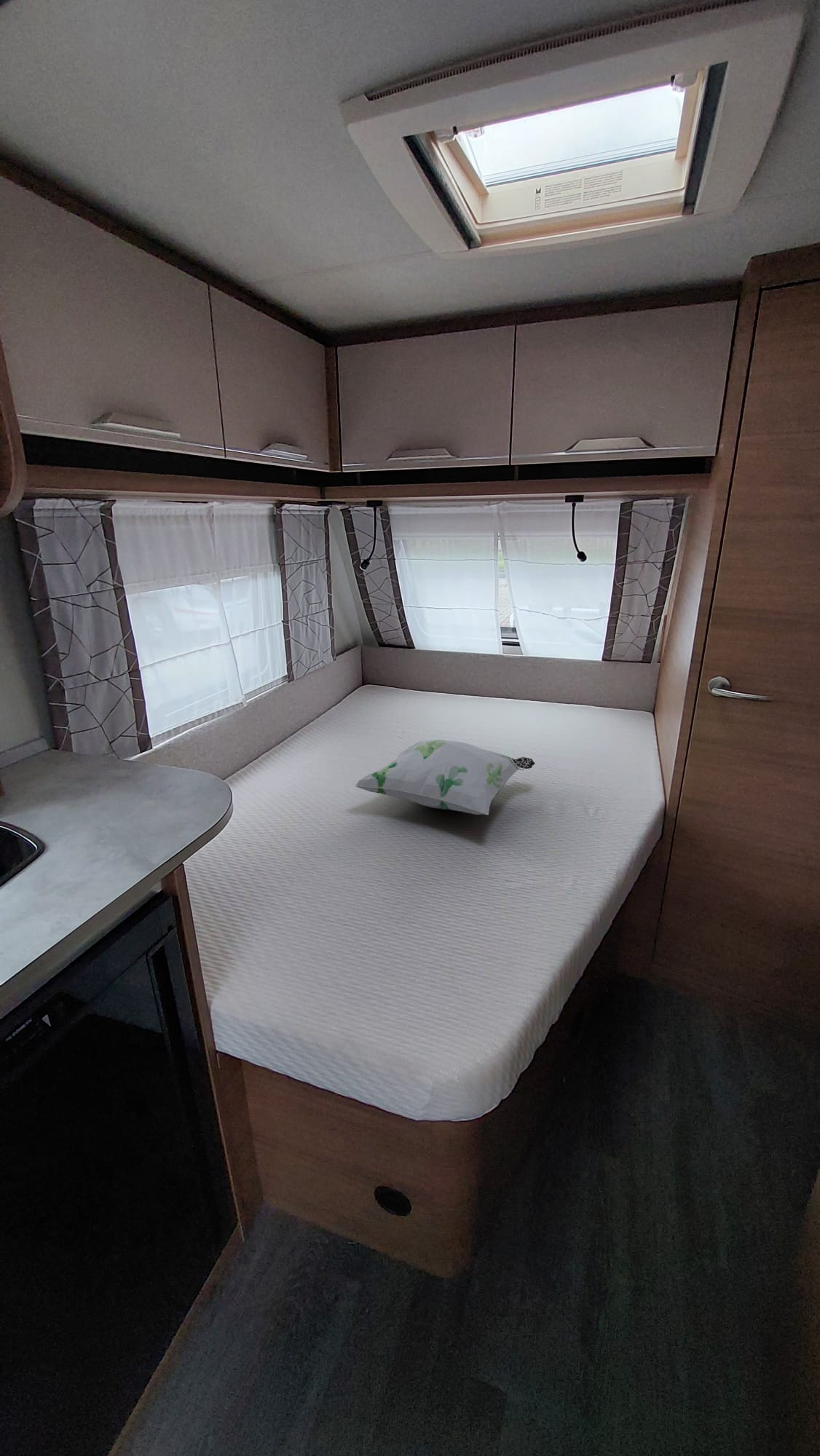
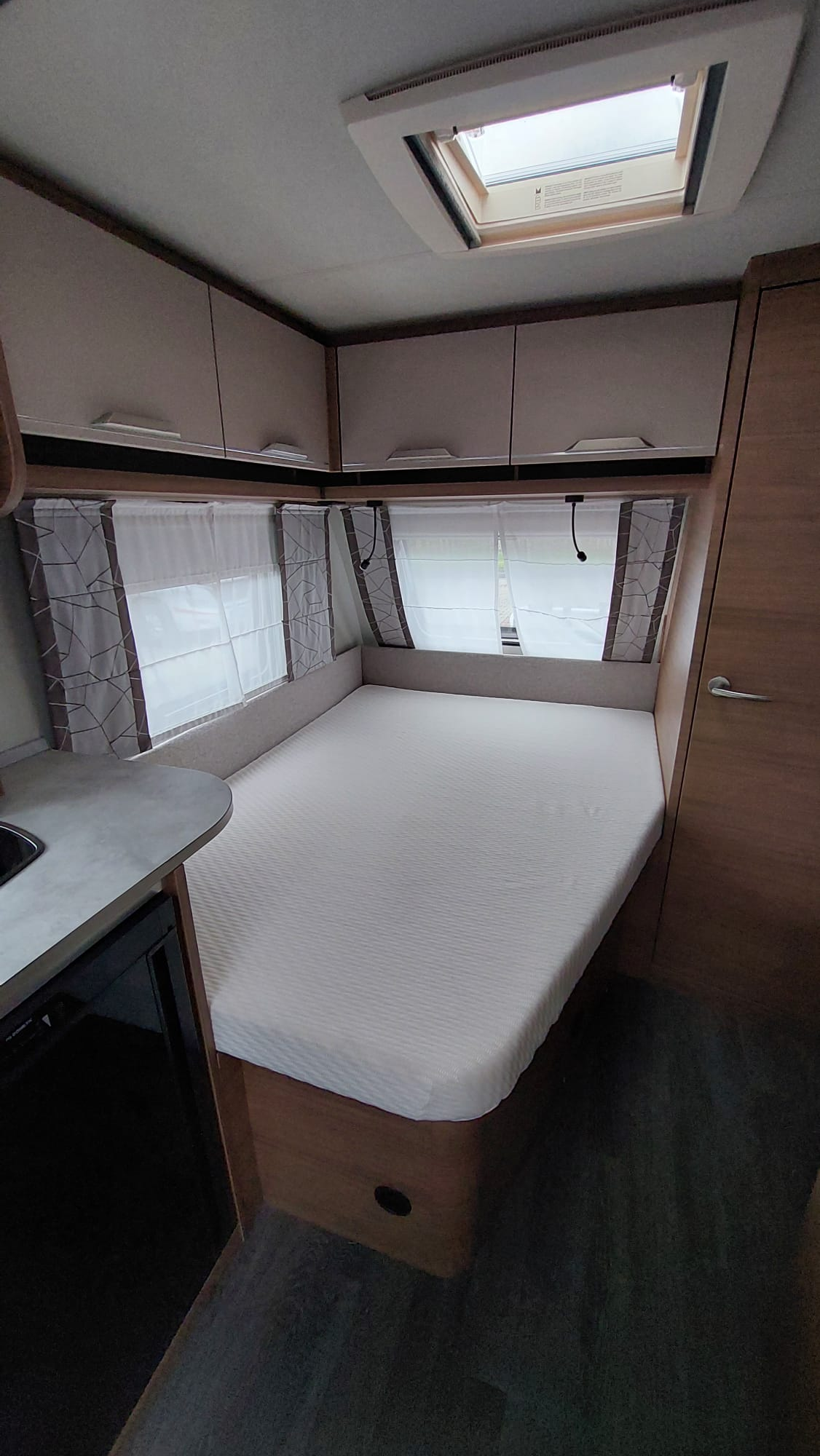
- decorative pillow [355,739,535,815]
